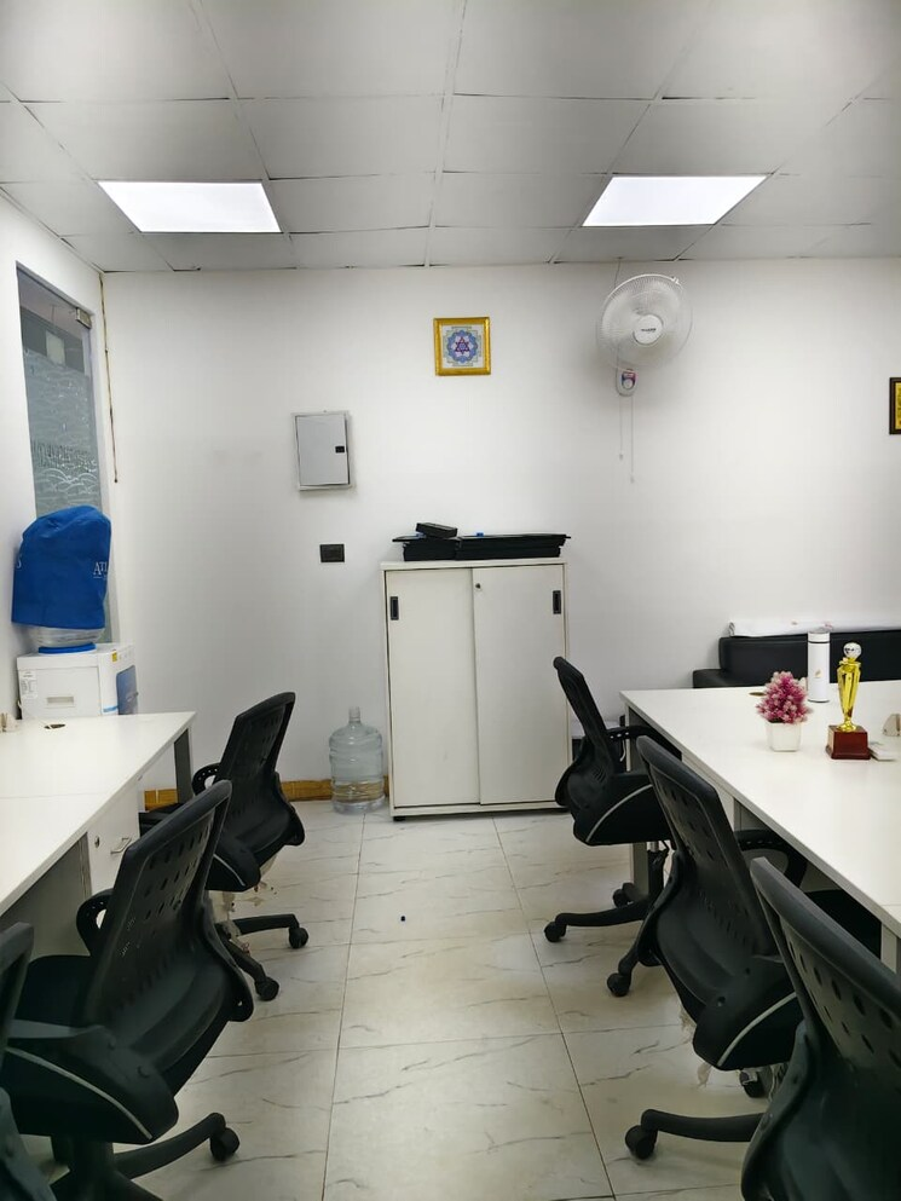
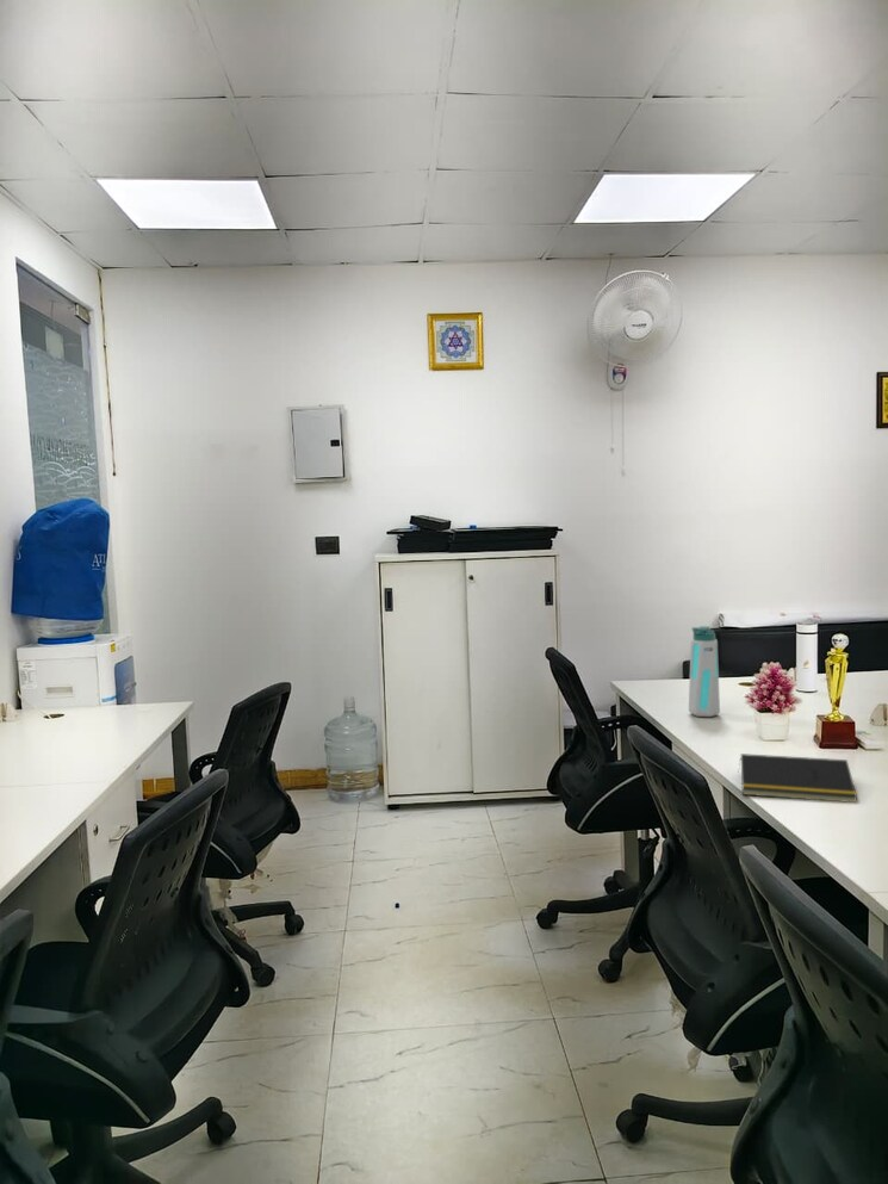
+ notepad [737,752,858,804]
+ water bottle [688,625,721,718]
